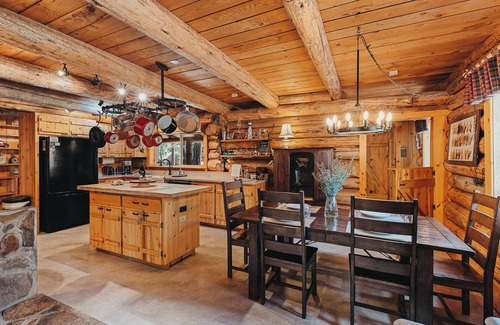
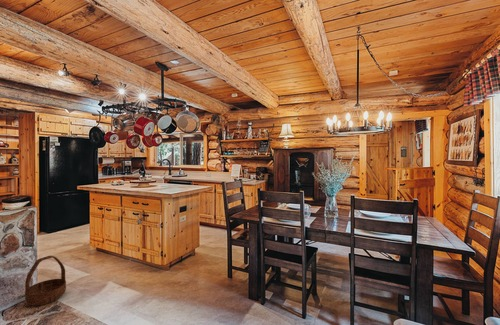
+ basket [24,255,67,307]
